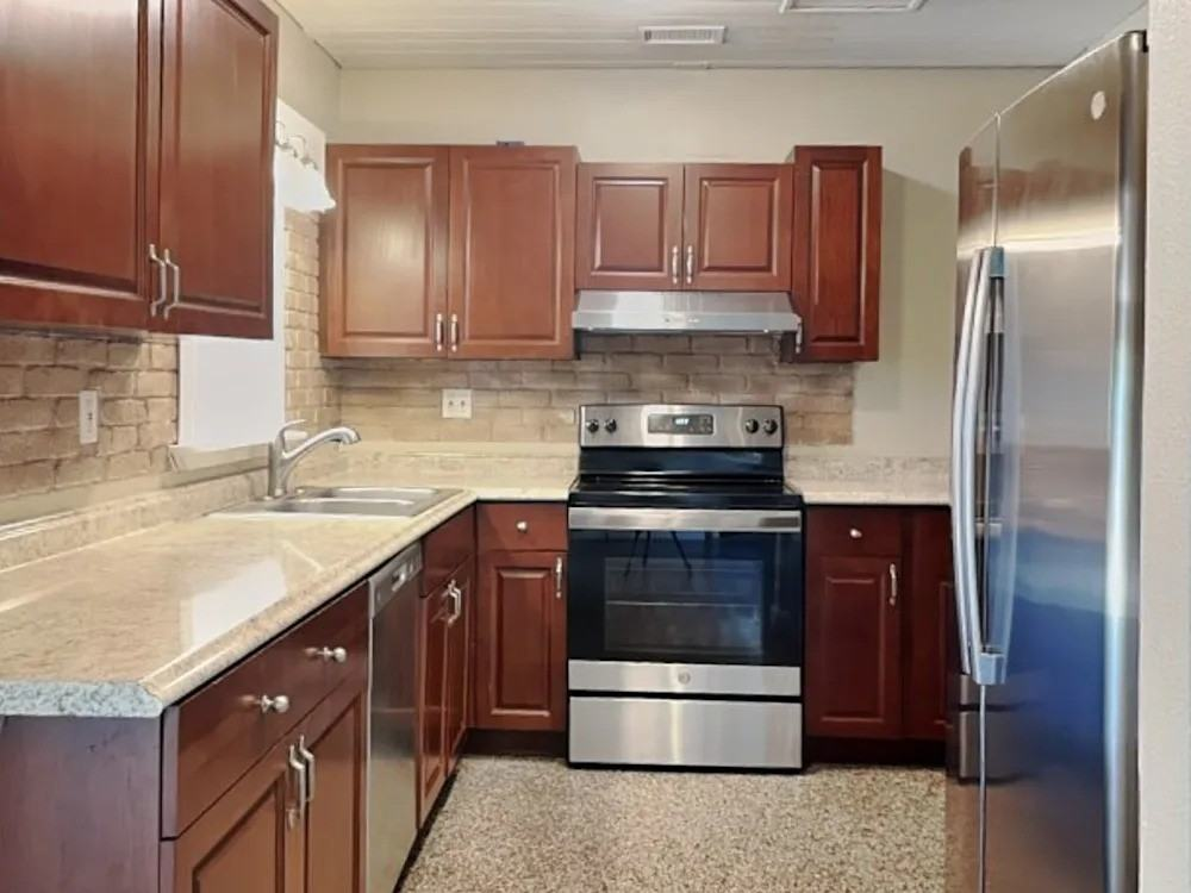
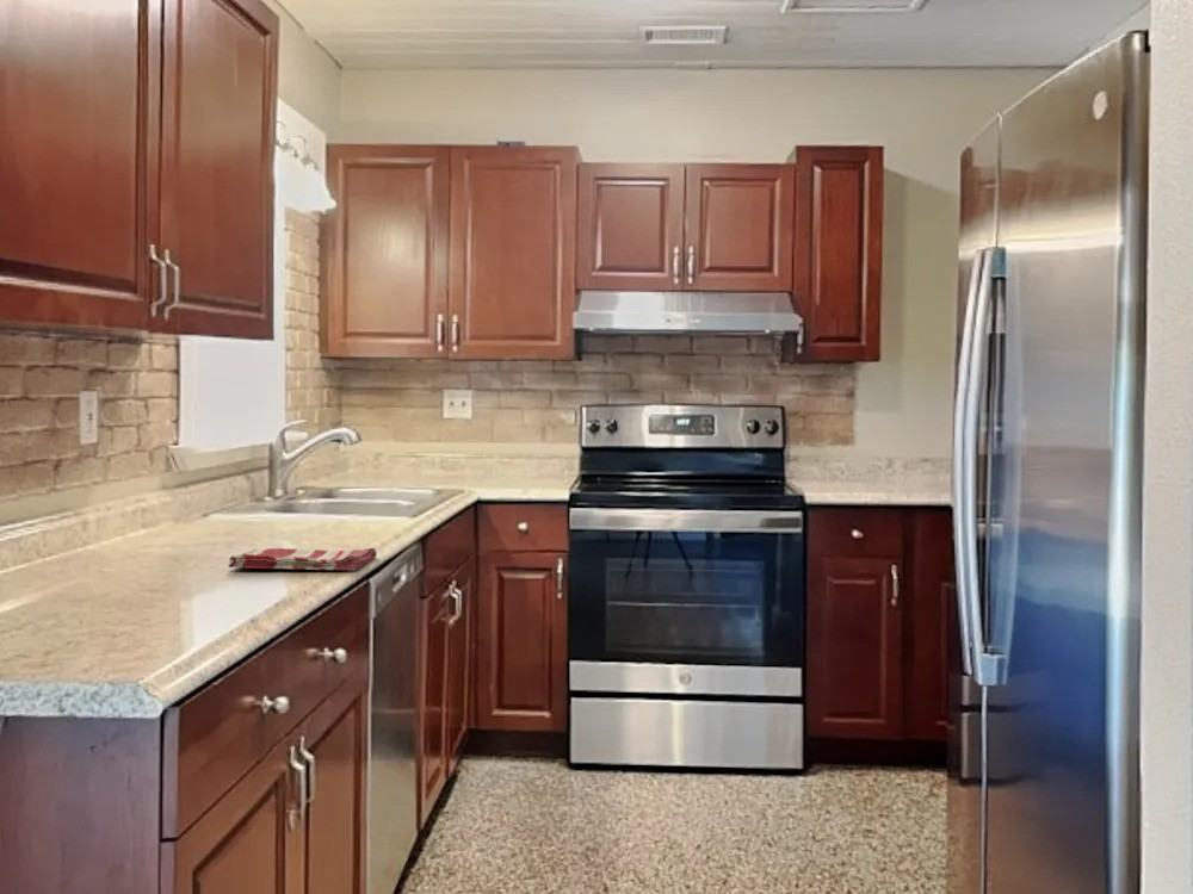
+ dish towel [227,547,378,572]
